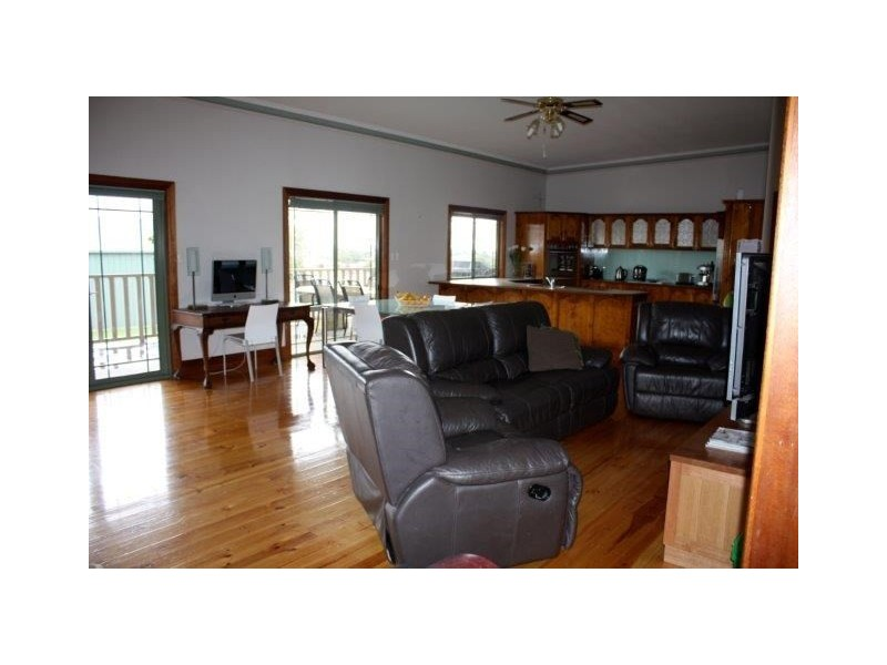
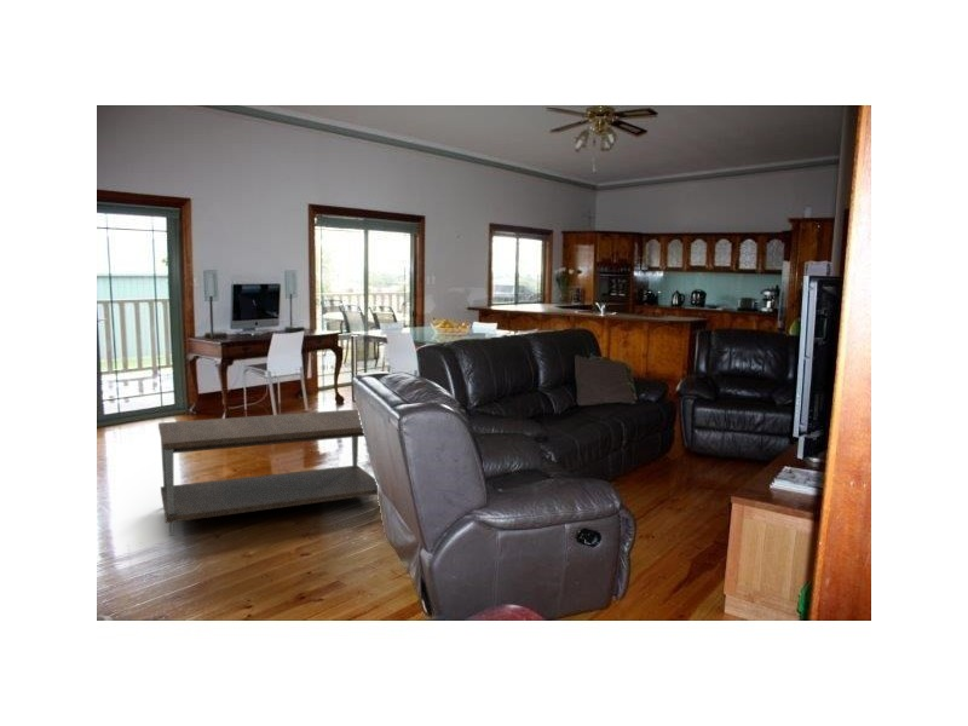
+ coffee table [157,408,379,537]
